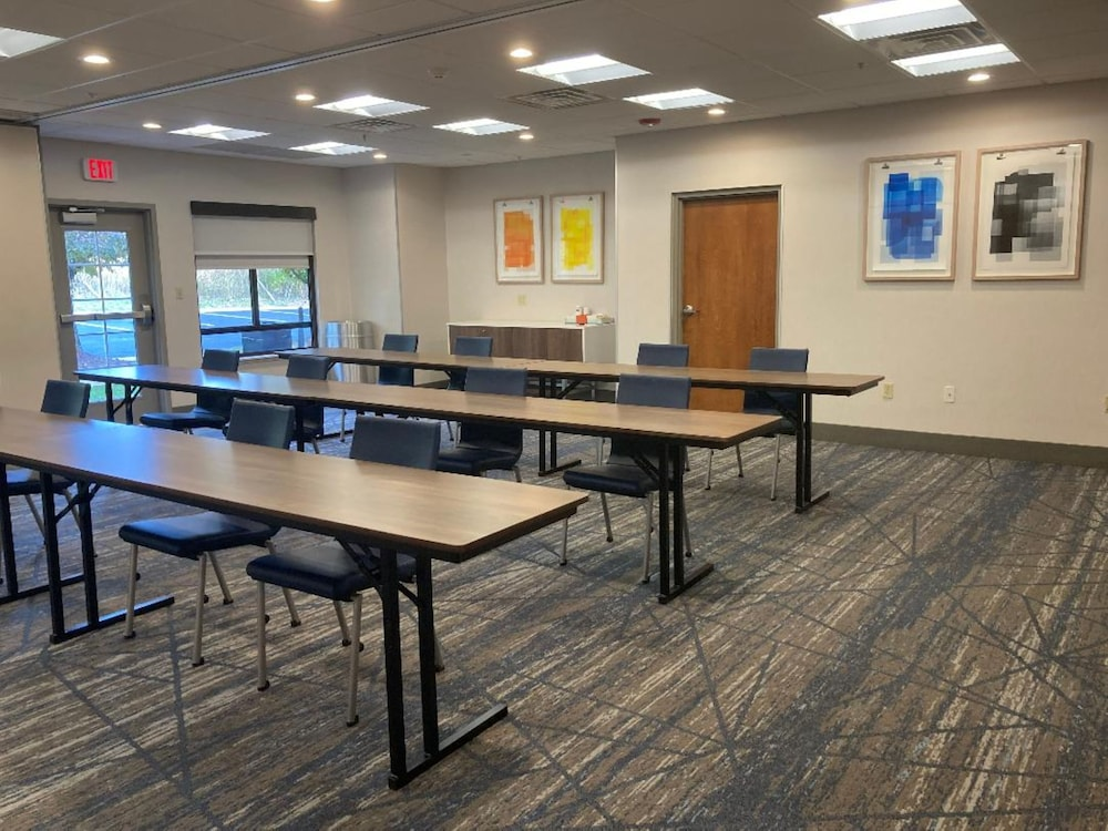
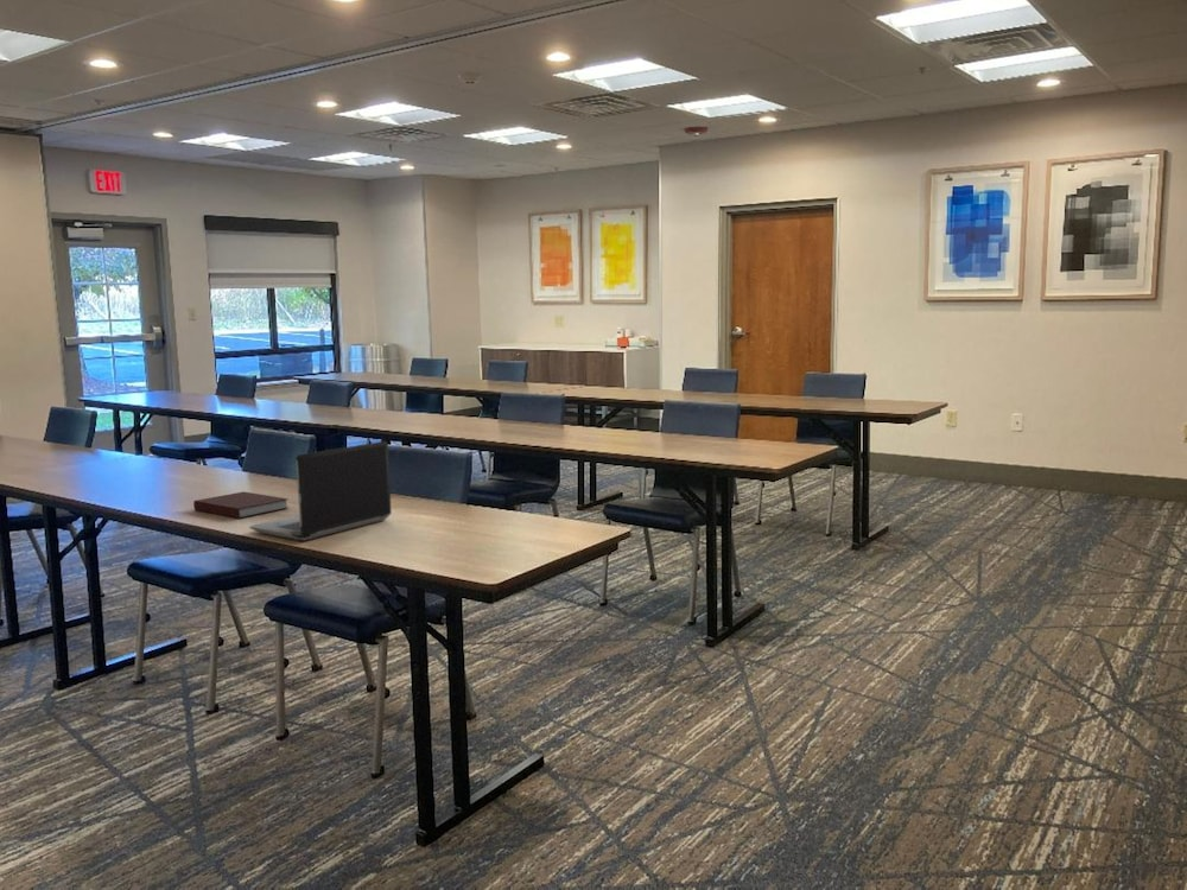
+ notebook [192,490,290,520]
+ laptop computer [248,440,393,542]
